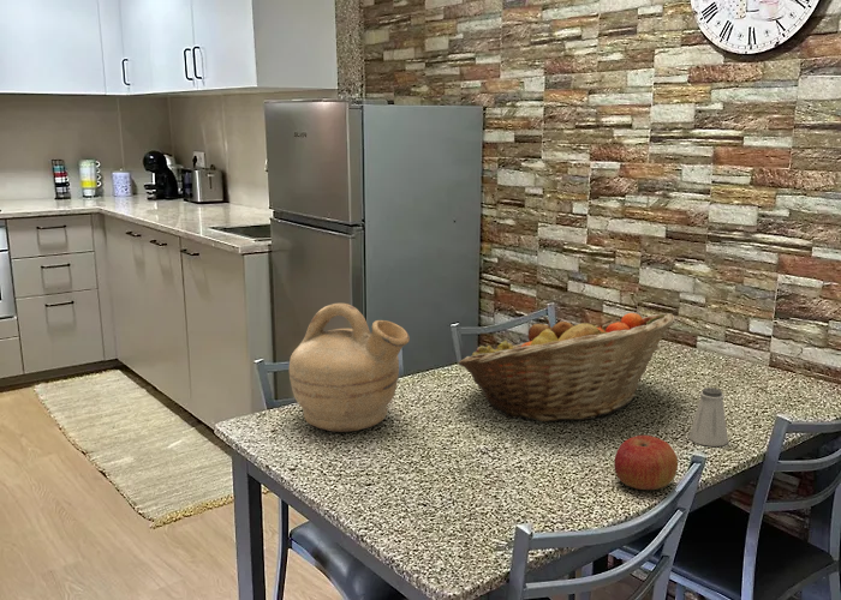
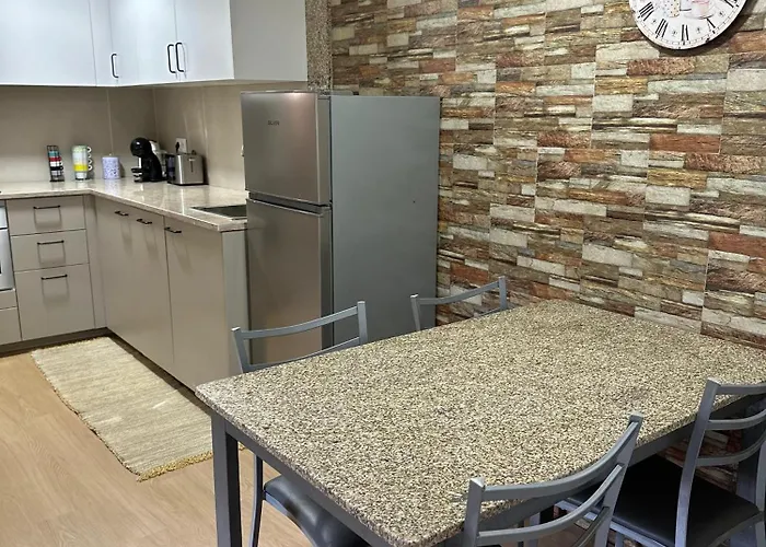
- saltshaker [688,386,729,448]
- apple [613,434,679,491]
- teapot [288,302,411,433]
- fruit basket [458,312,676,422]
